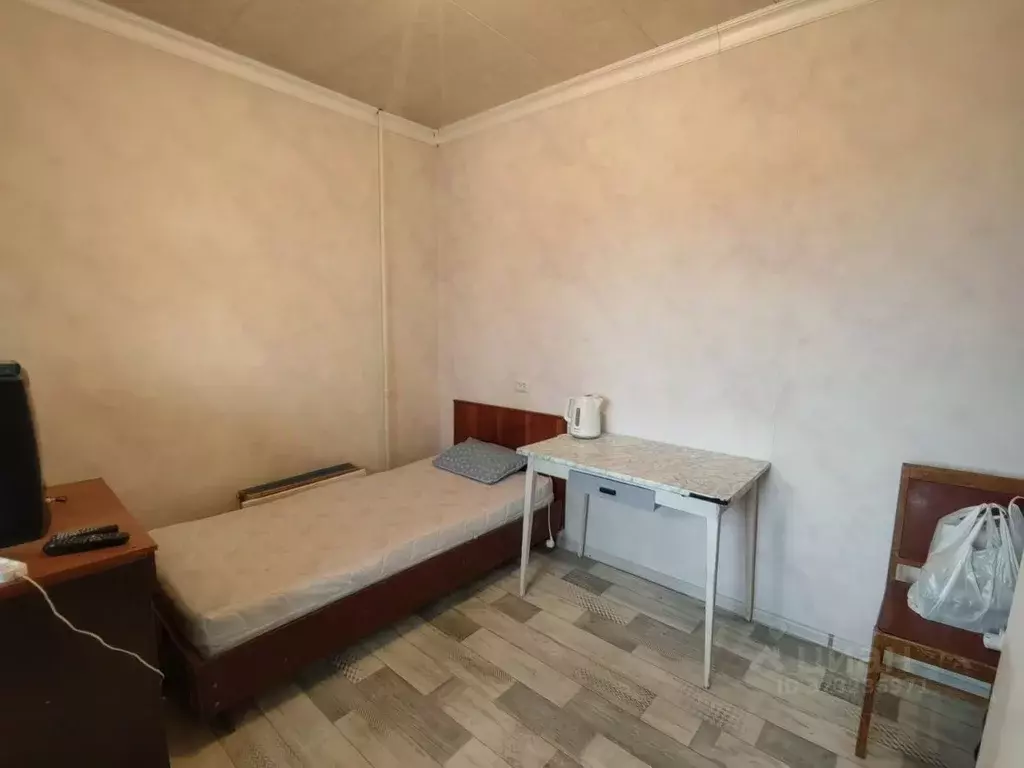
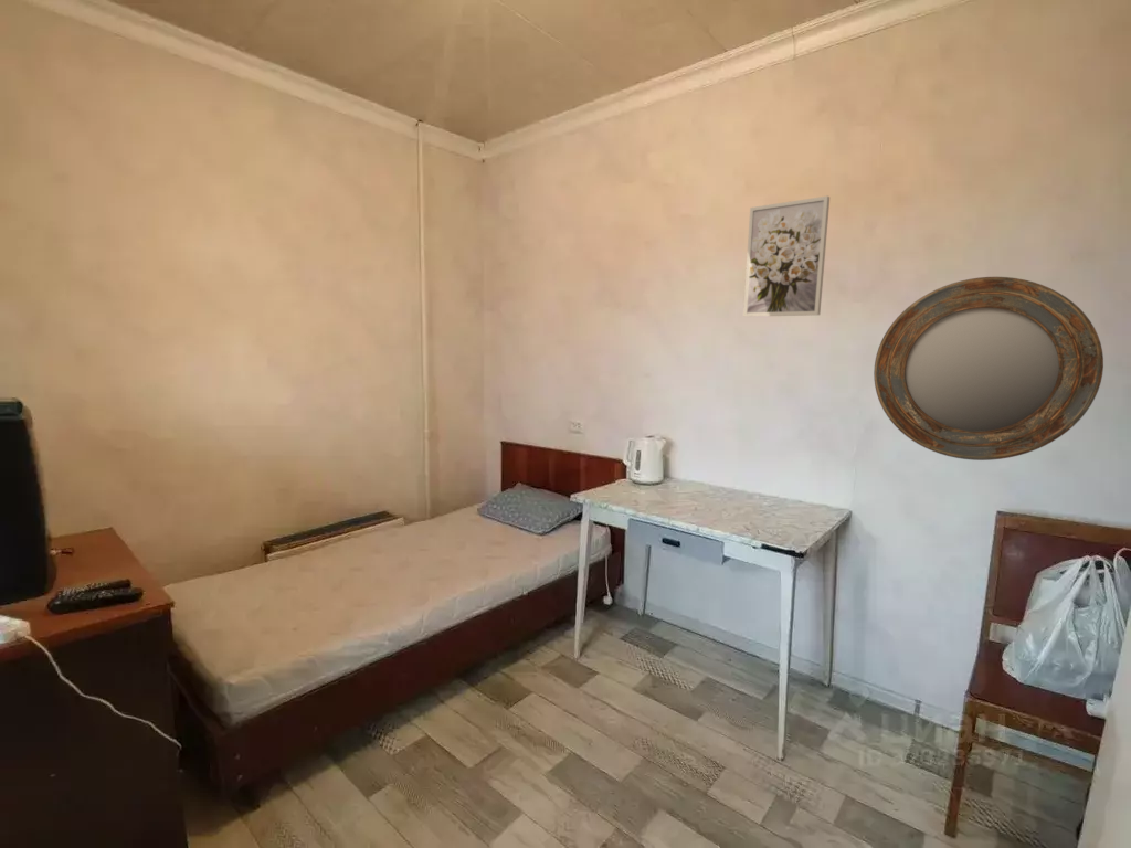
+ home mirror [873,276,1104,462]
+ wall art [742,194,831,318]
